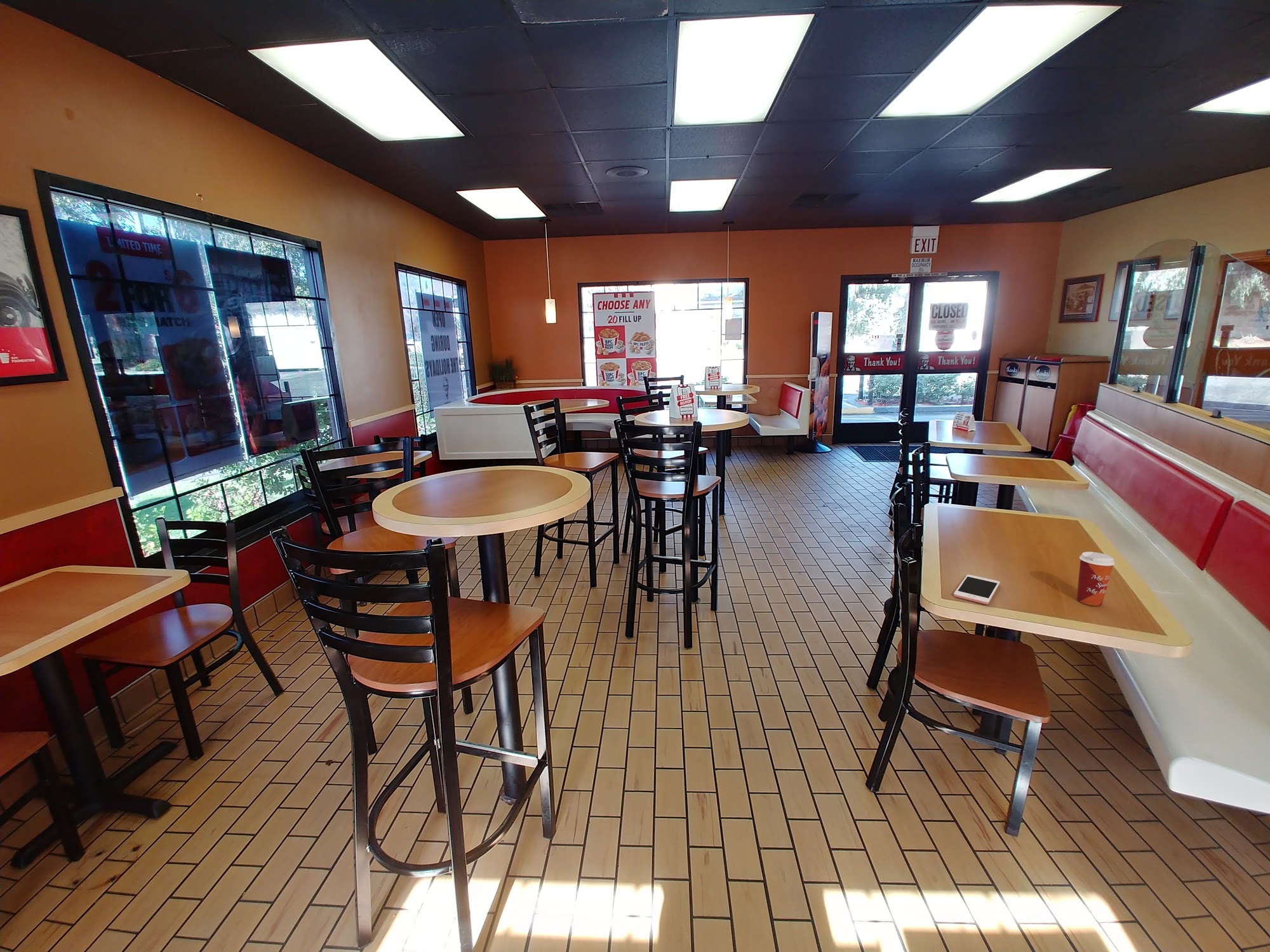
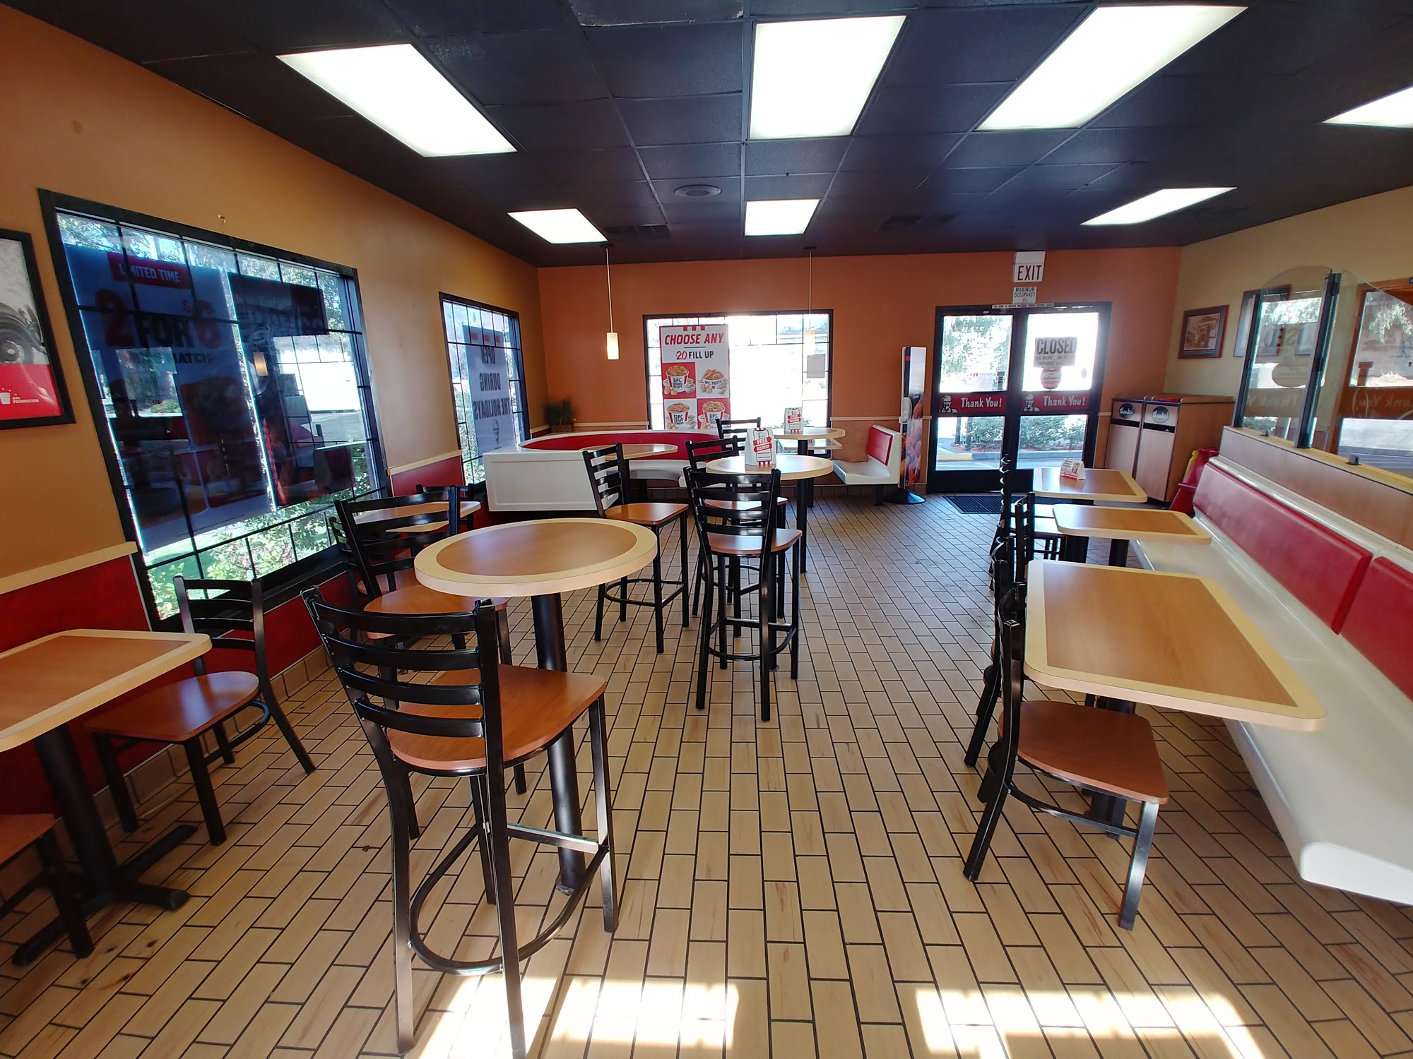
- cell phone [953,574,1001,605]
- paper cup [1076,551,1116,607]
